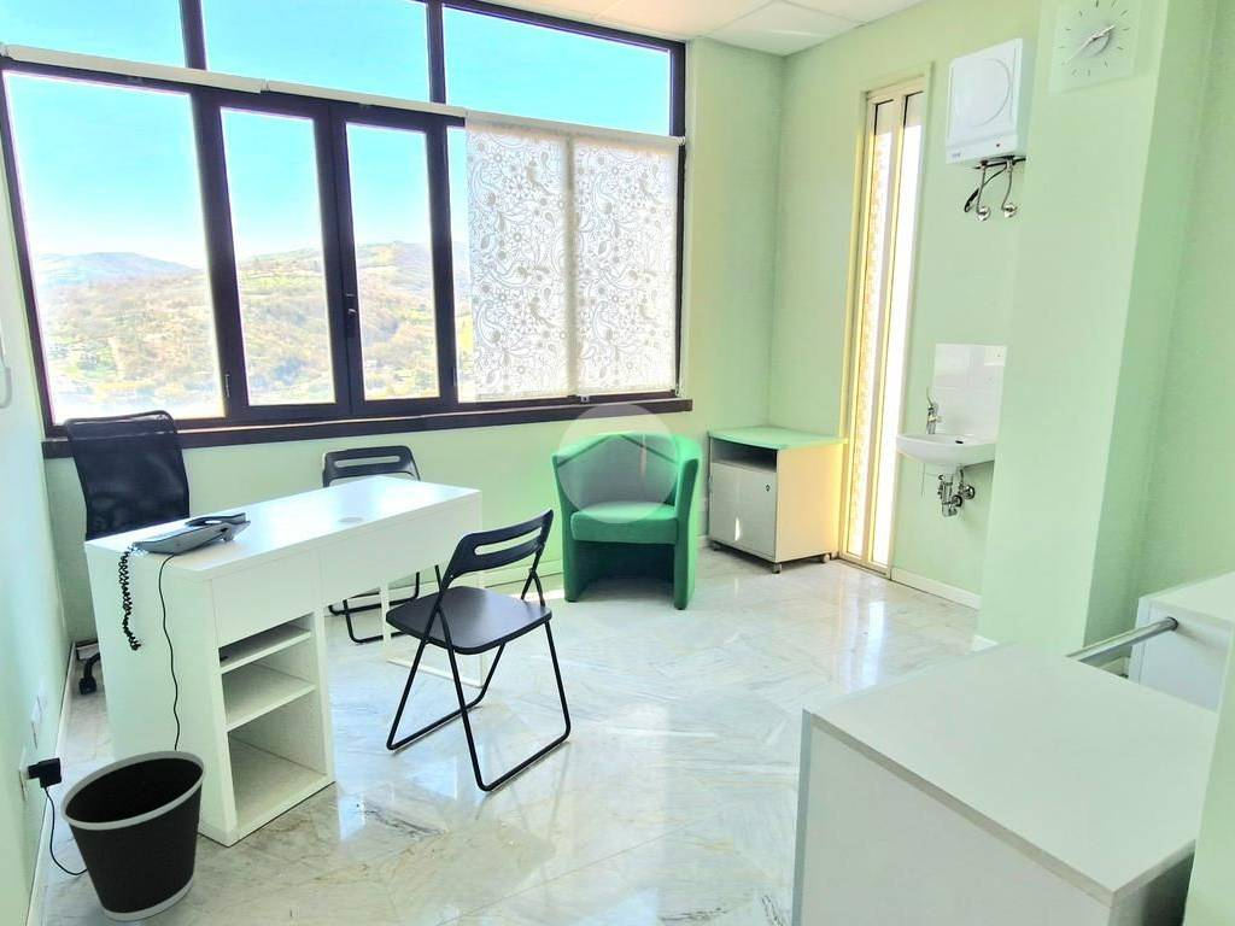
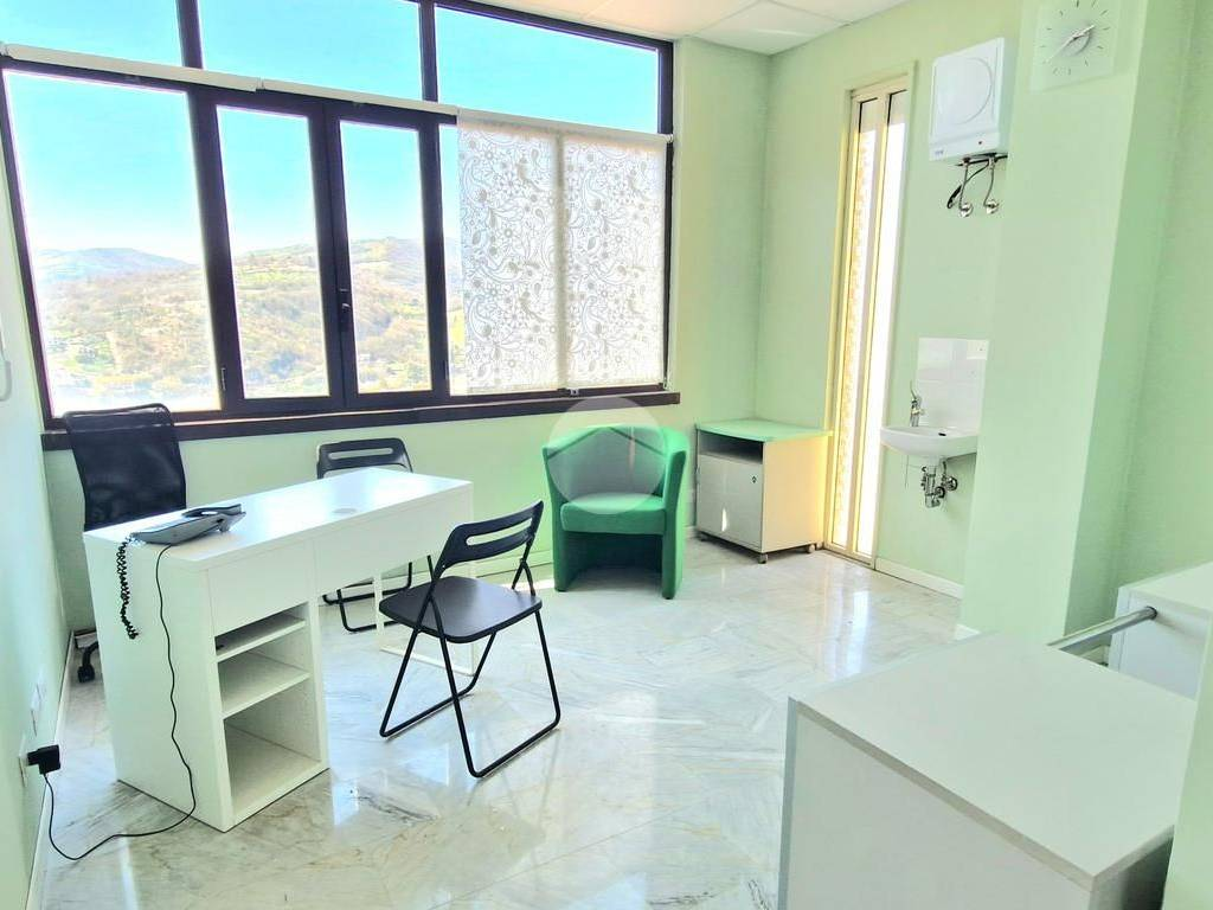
- wastebasket [59,749,207,922]
